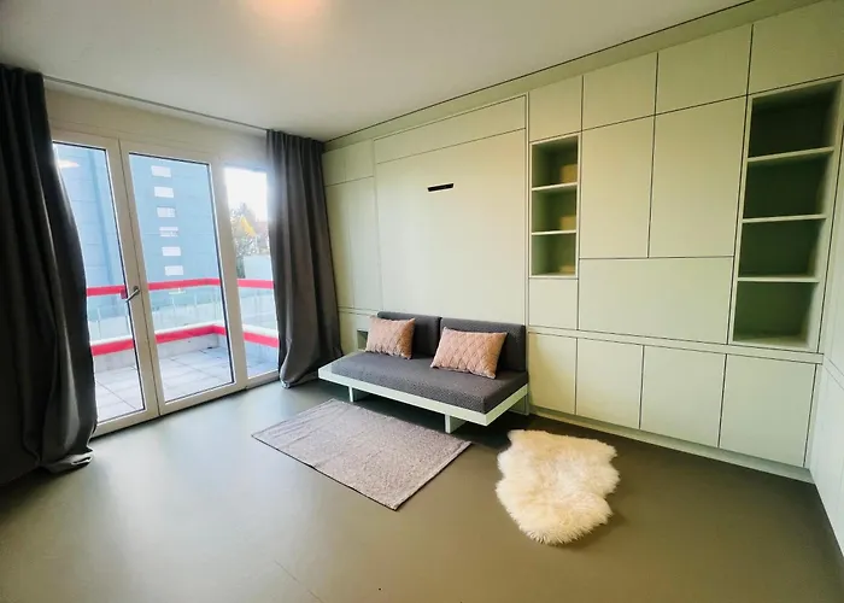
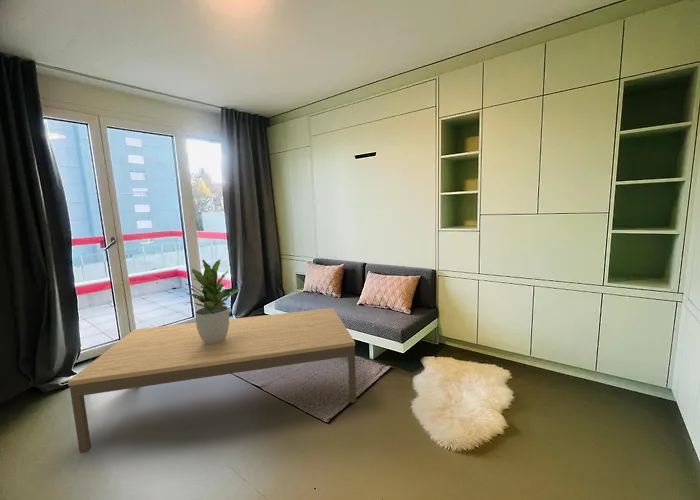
+ potted plant [184,259,242,345]
+ coffee table [67,307,357,454]
